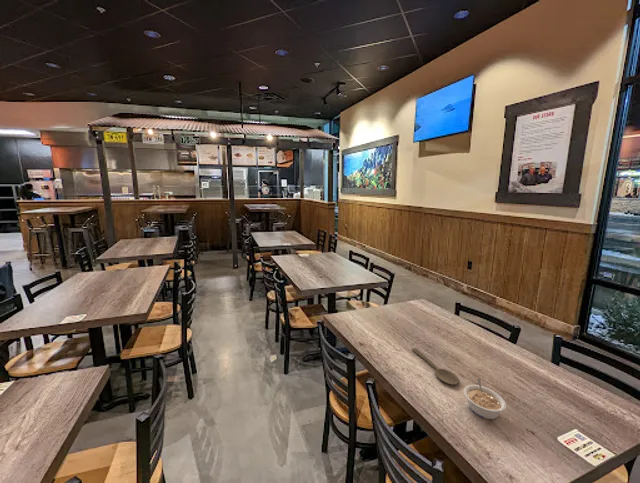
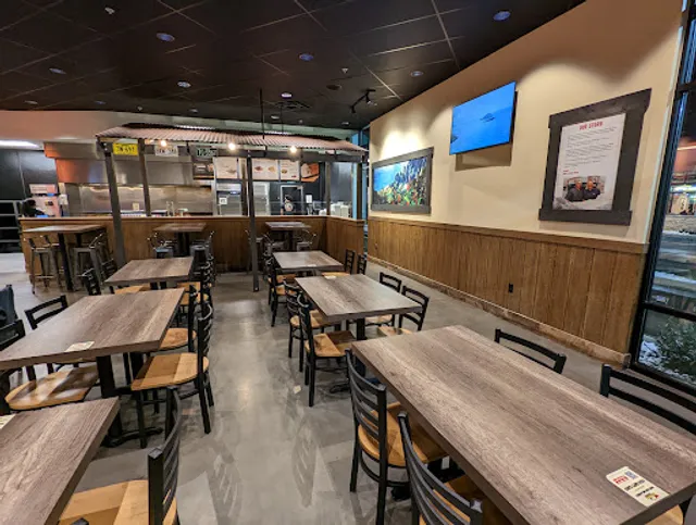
- legume [463,377,507,420]
- wooden spoon [411,347,461,386]
